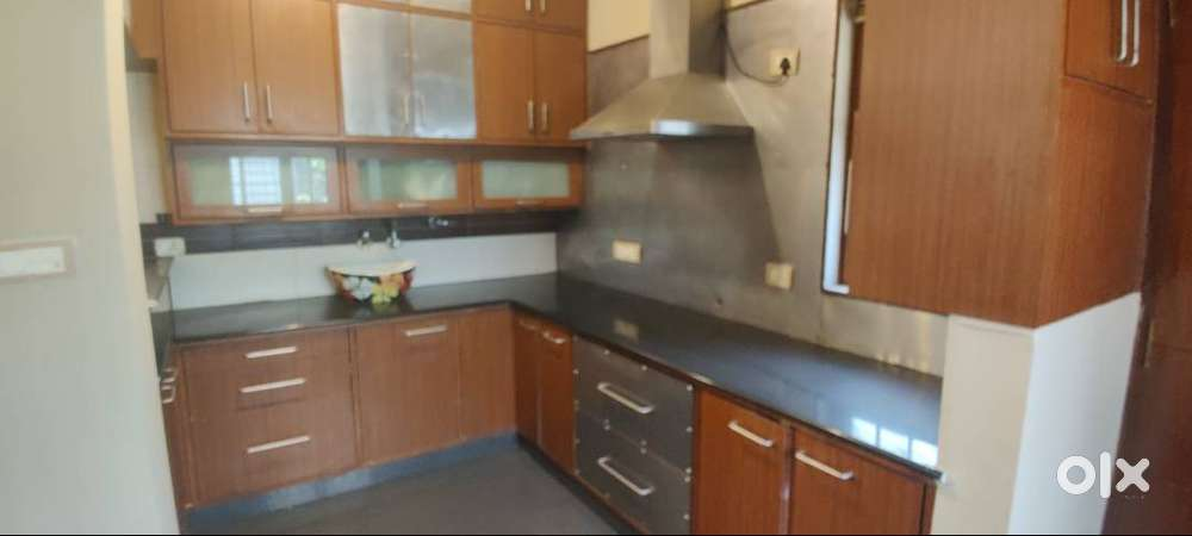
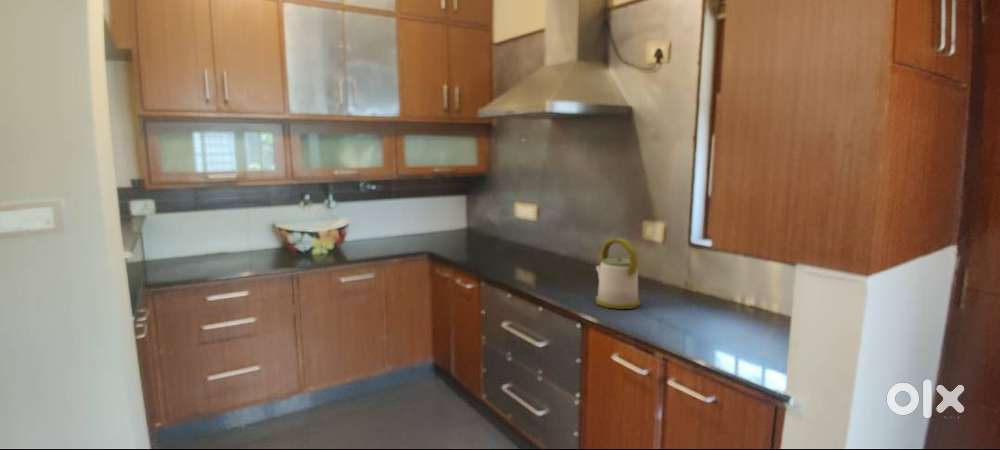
+ kettle [595,237,641,310]
